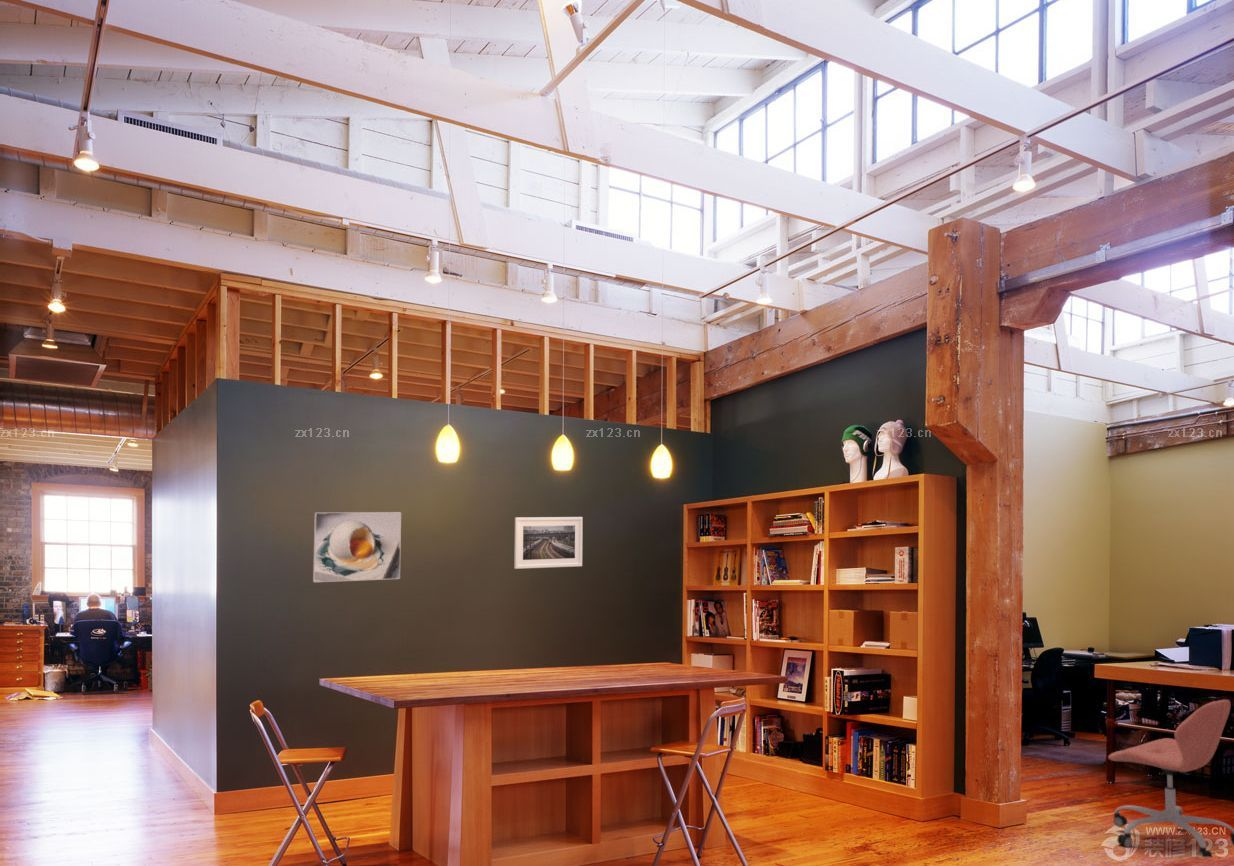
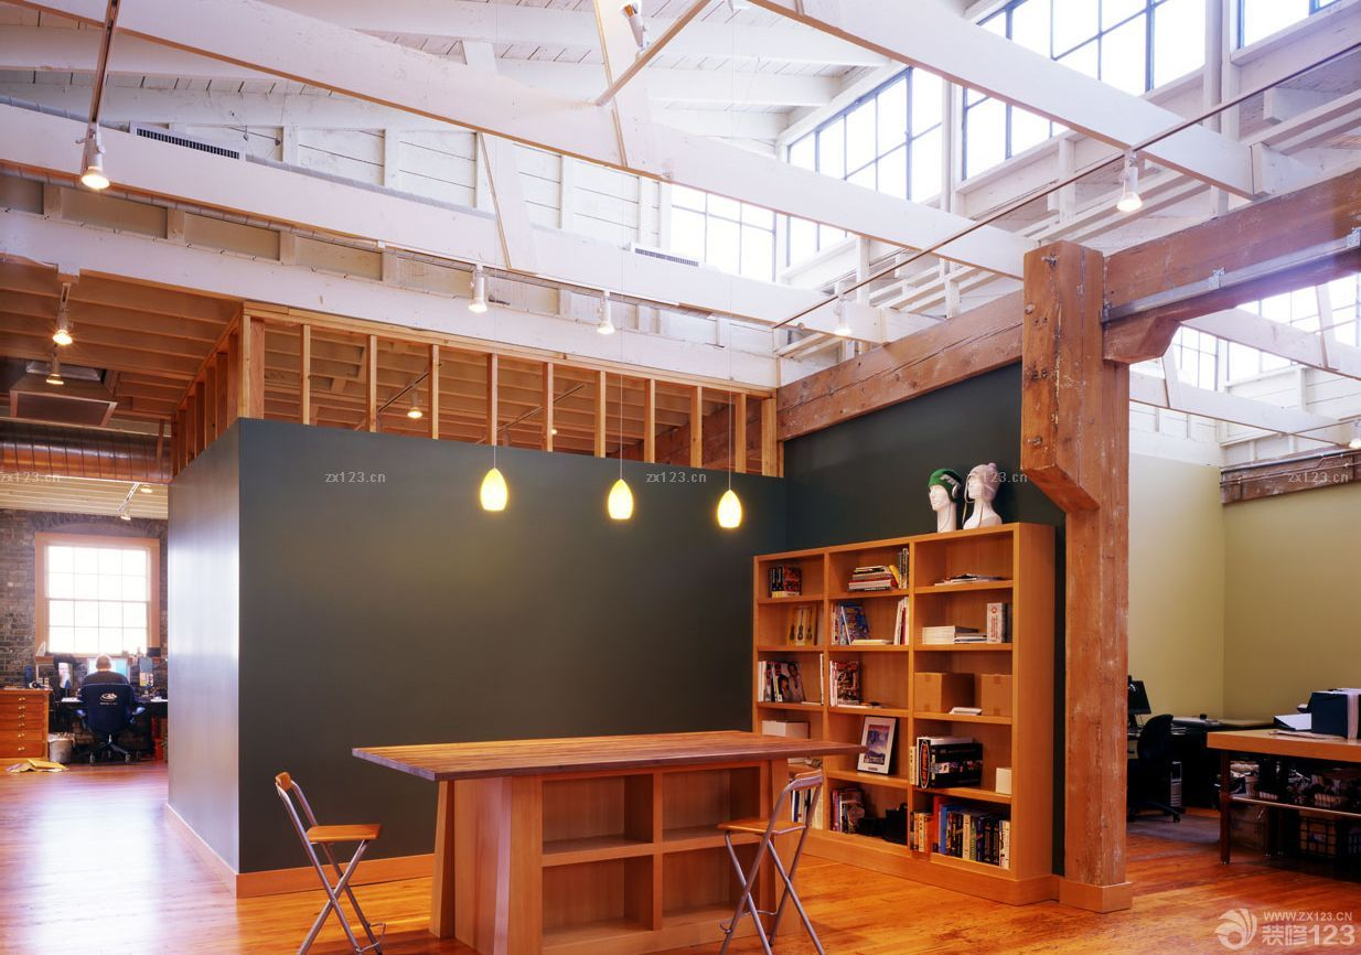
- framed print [513,516,584,570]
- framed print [312,511,402,583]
- office chair [1107,699,1234,858]
